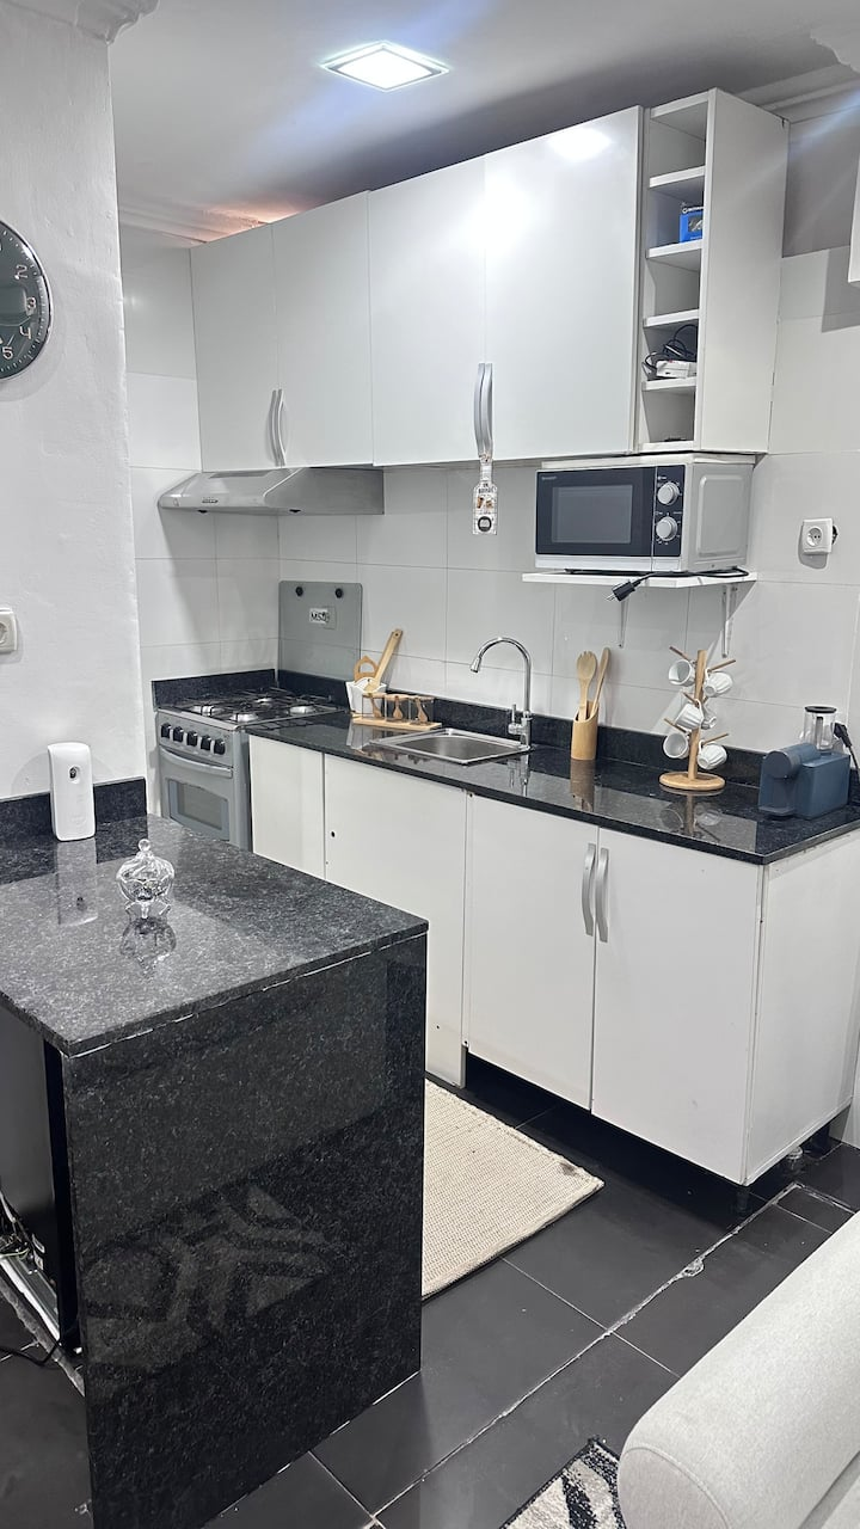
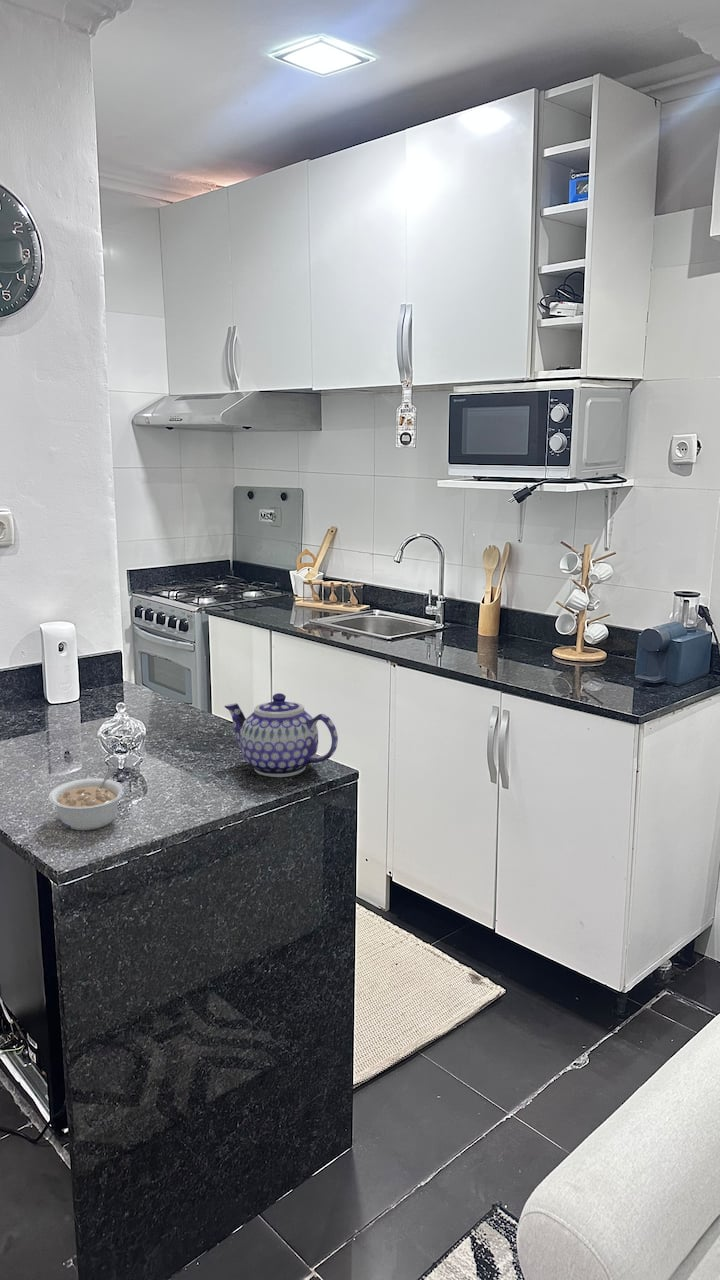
+ legume [48,767,126,831]
+ teapot [224,692,339,778]
